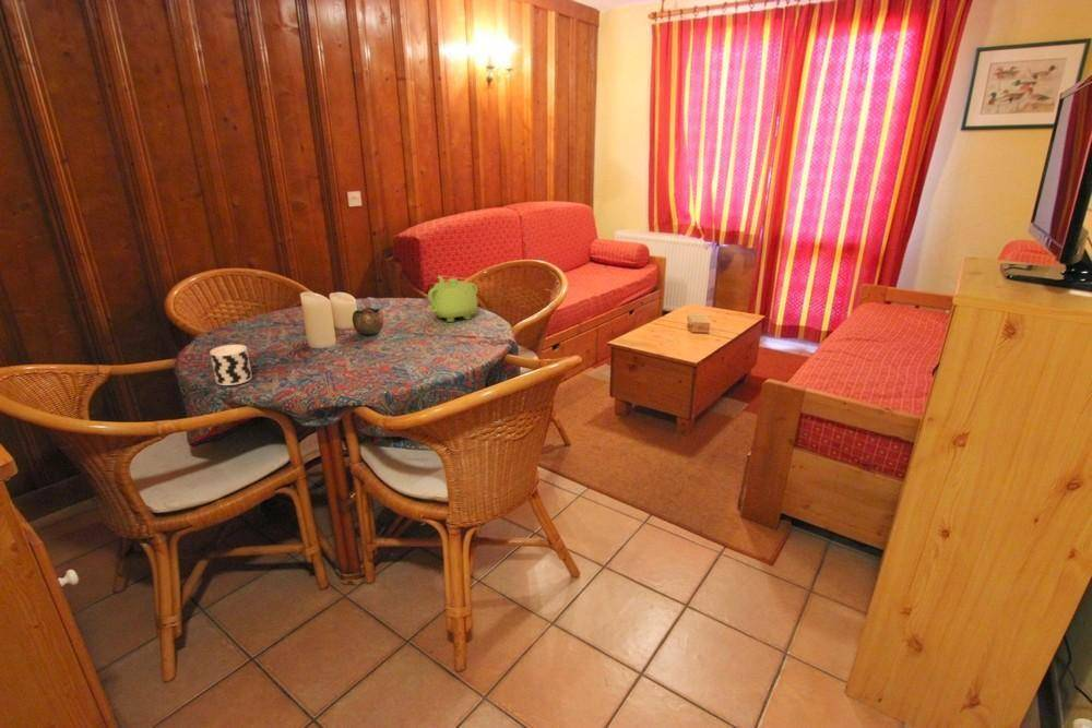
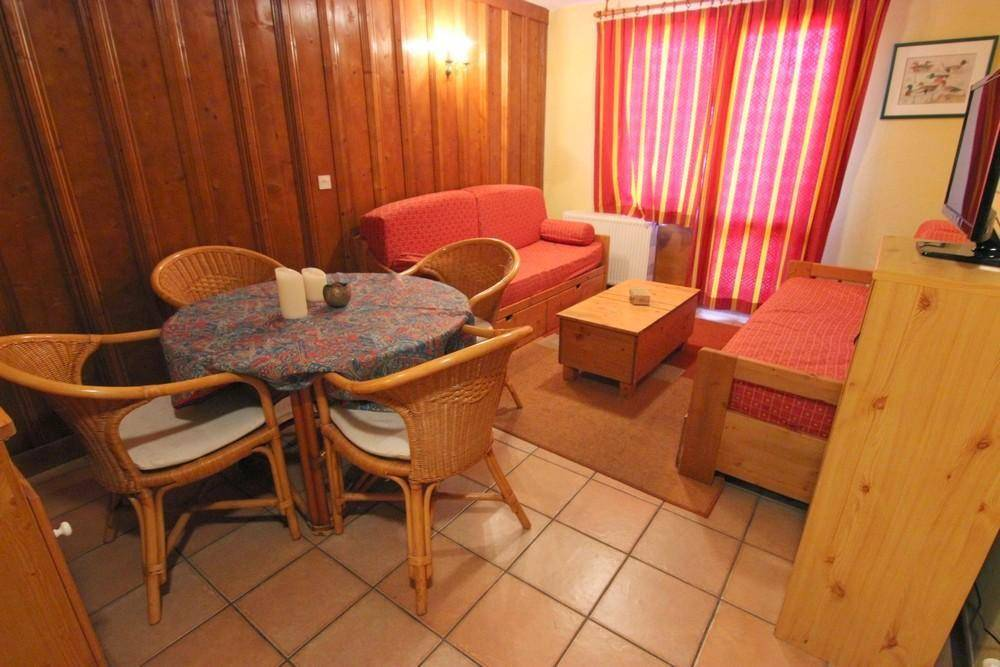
- teapot [427,275,479,323]
- cup [209,344,253,386]
